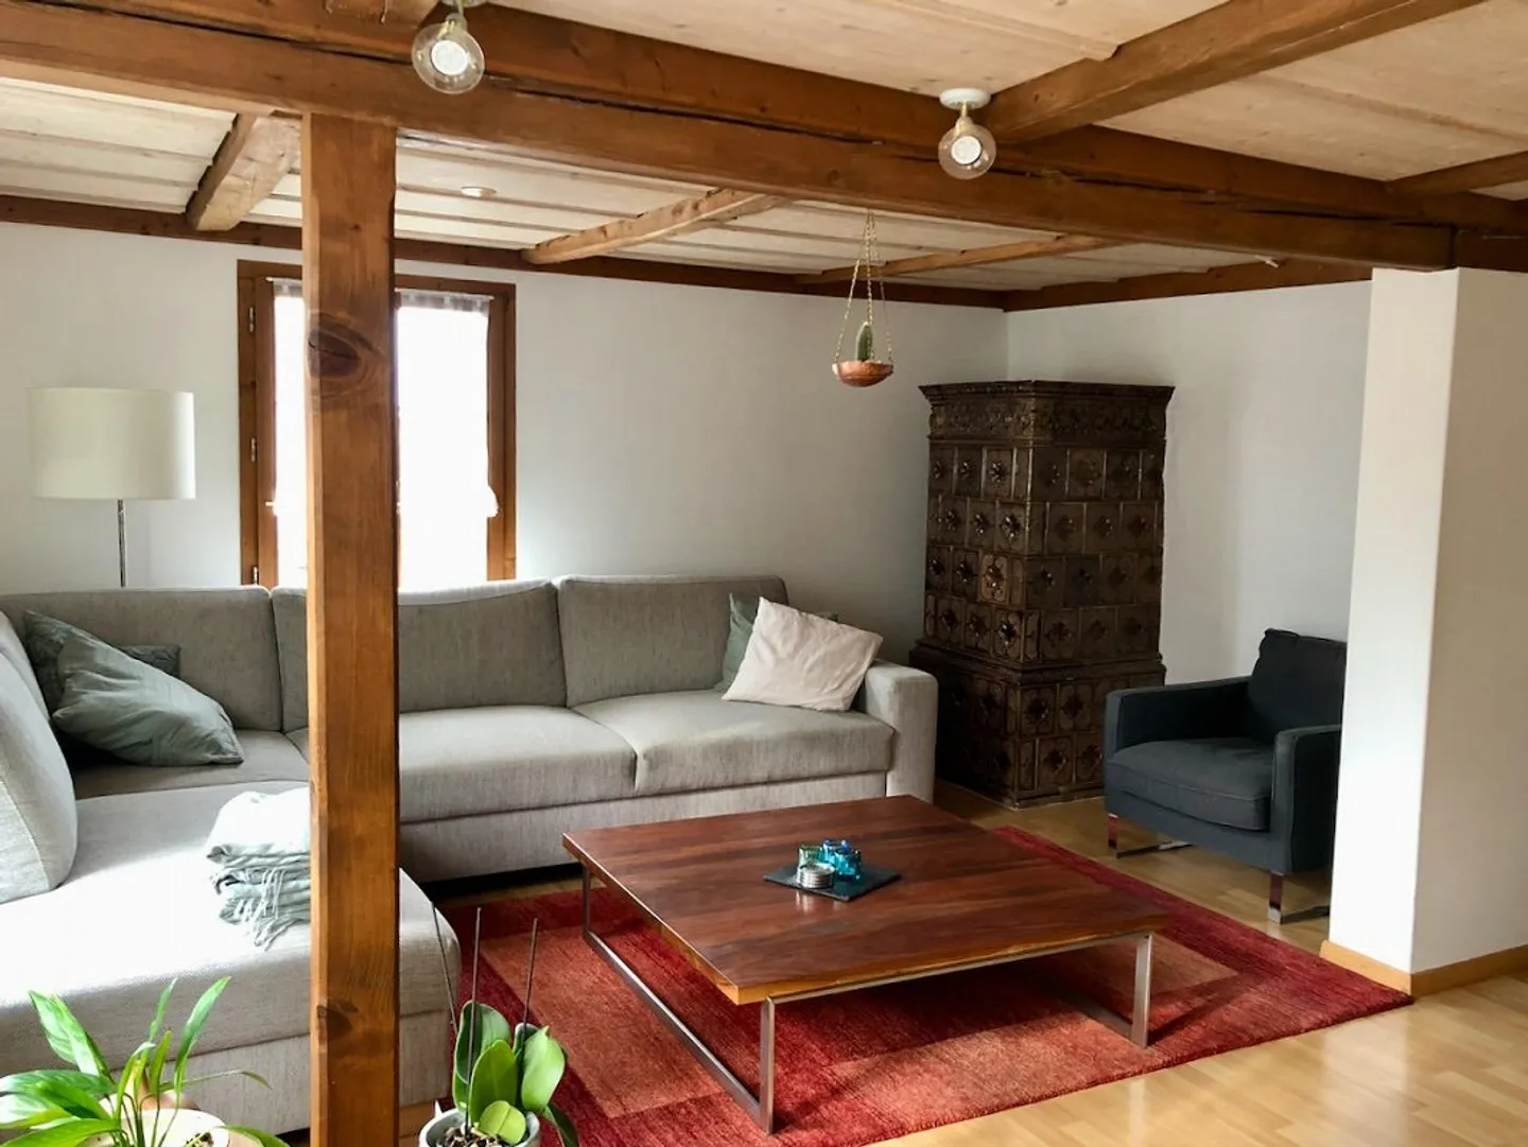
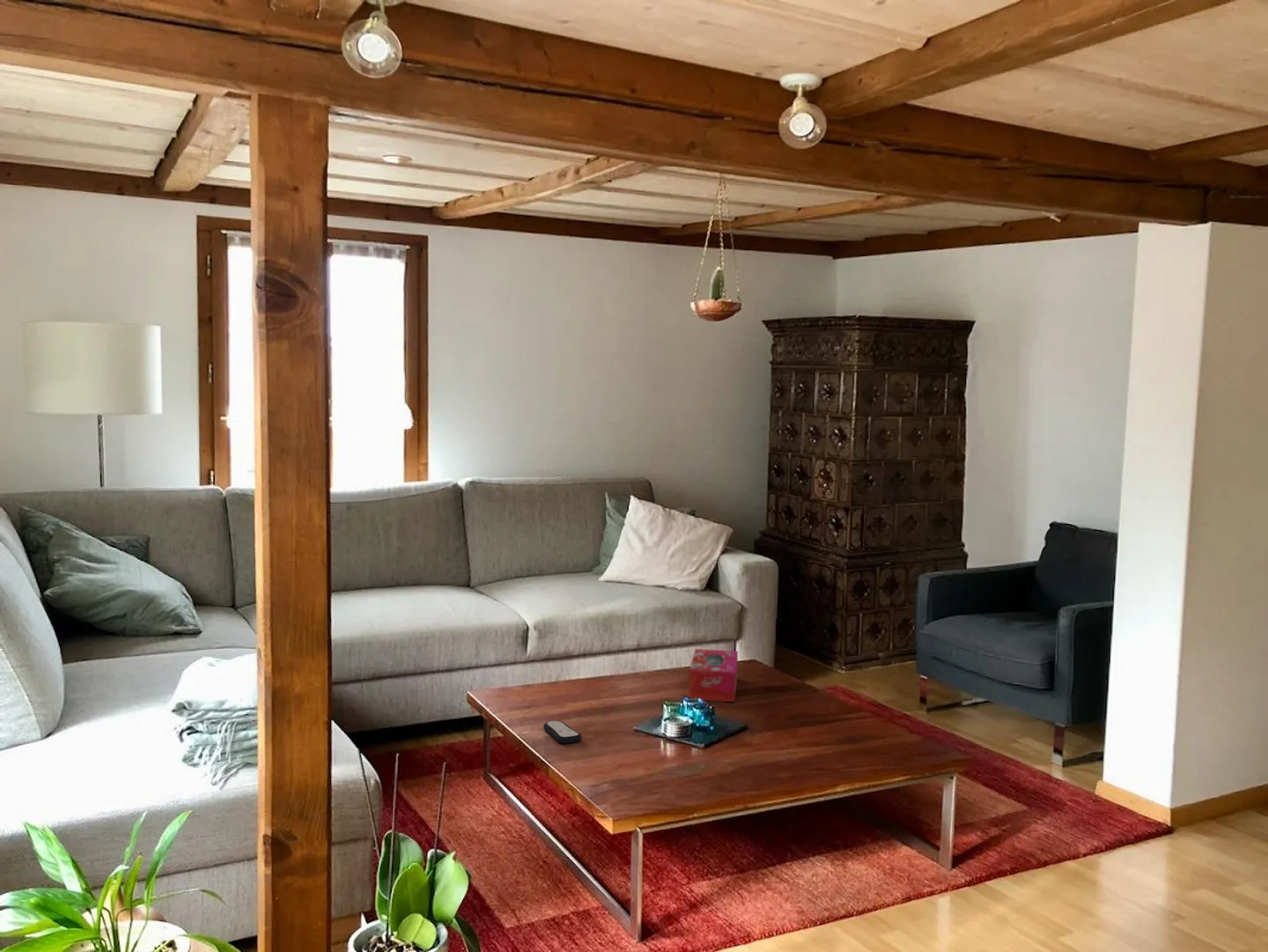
+ remote control [542,720,582,744]
+ tissue box [688,648,739,703]
